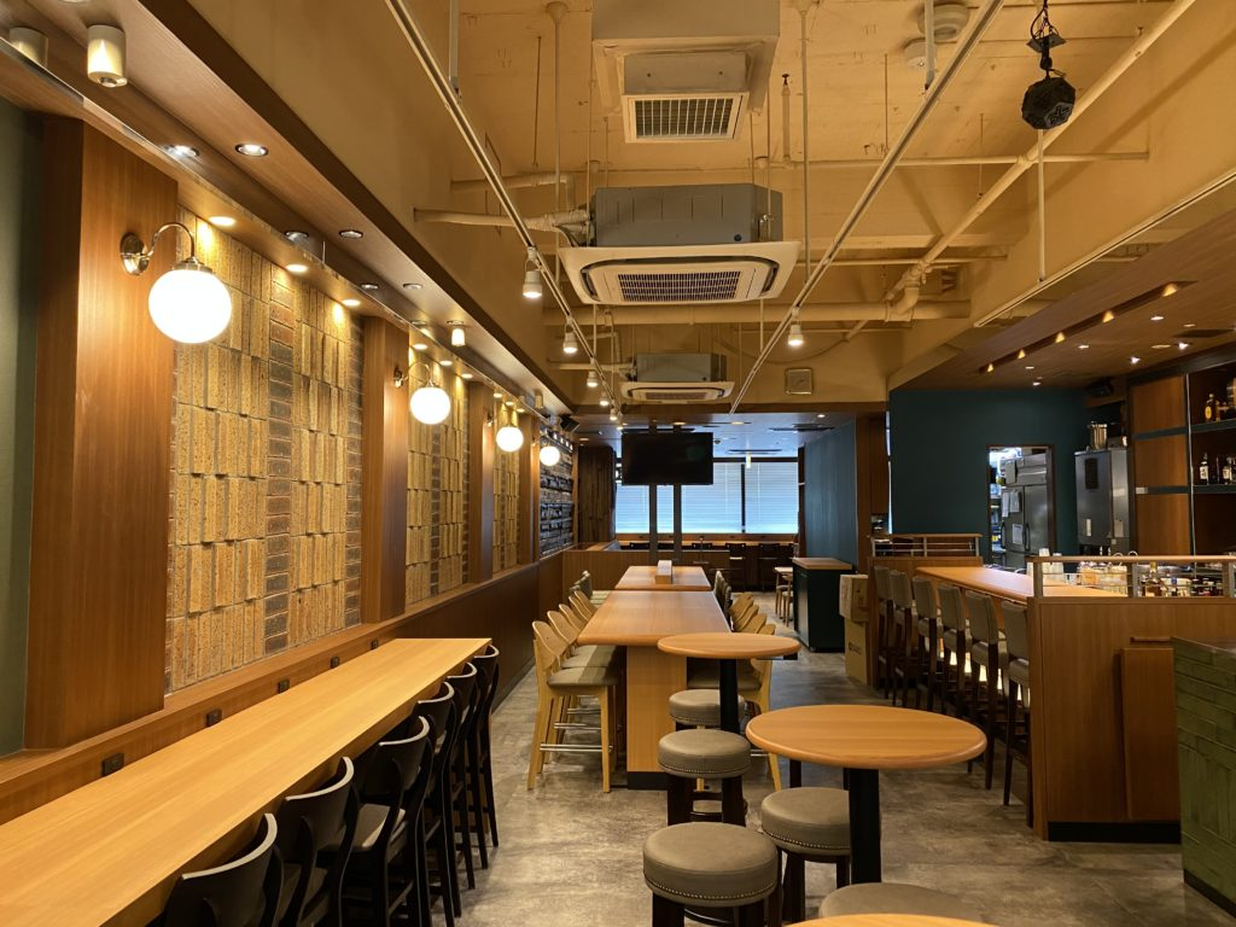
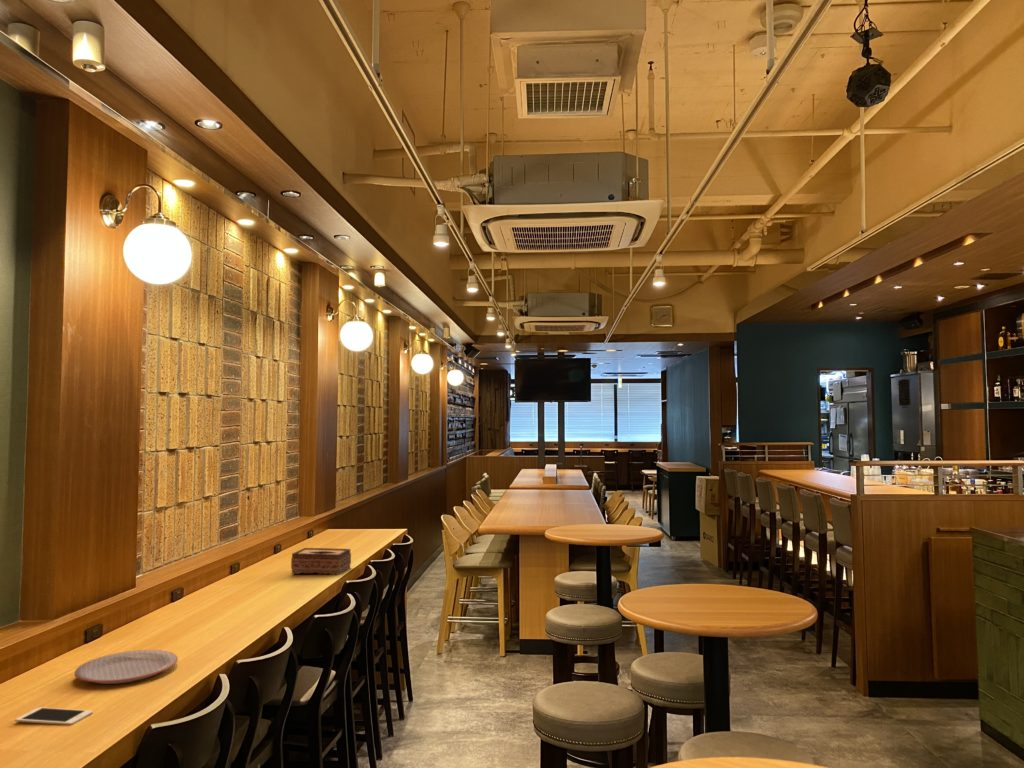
+ tissue box [290,547,352,576]
+ cell phone [14,707,94,726]
+ plate [73,649,179,685]
